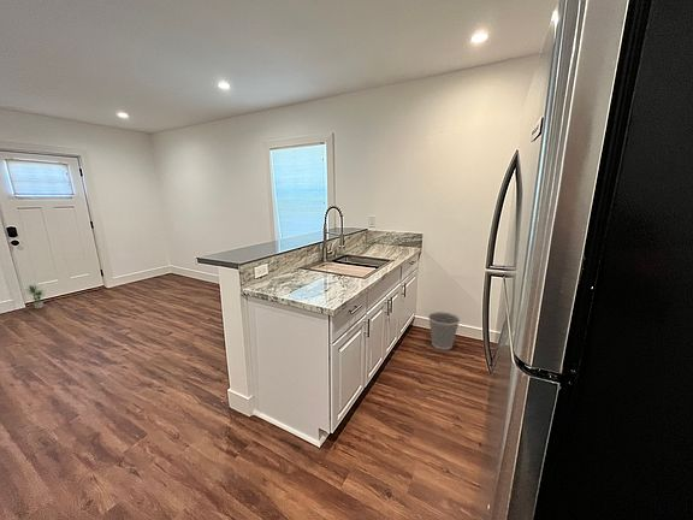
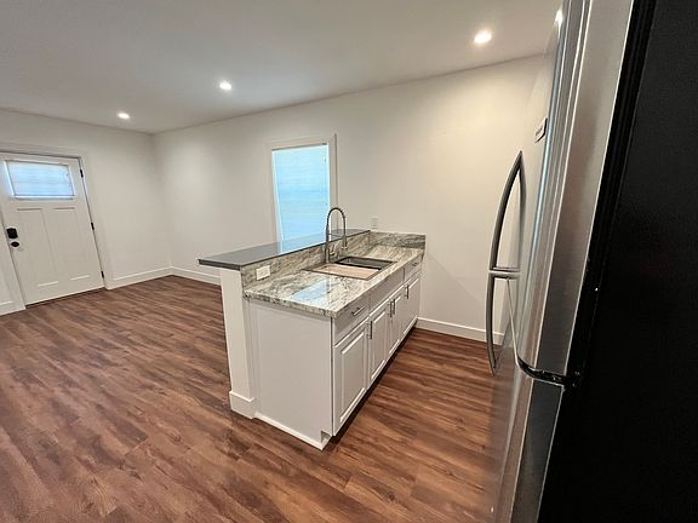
- potted plant [23,284,45,311]
- wastebasket [427,311,461,350]
